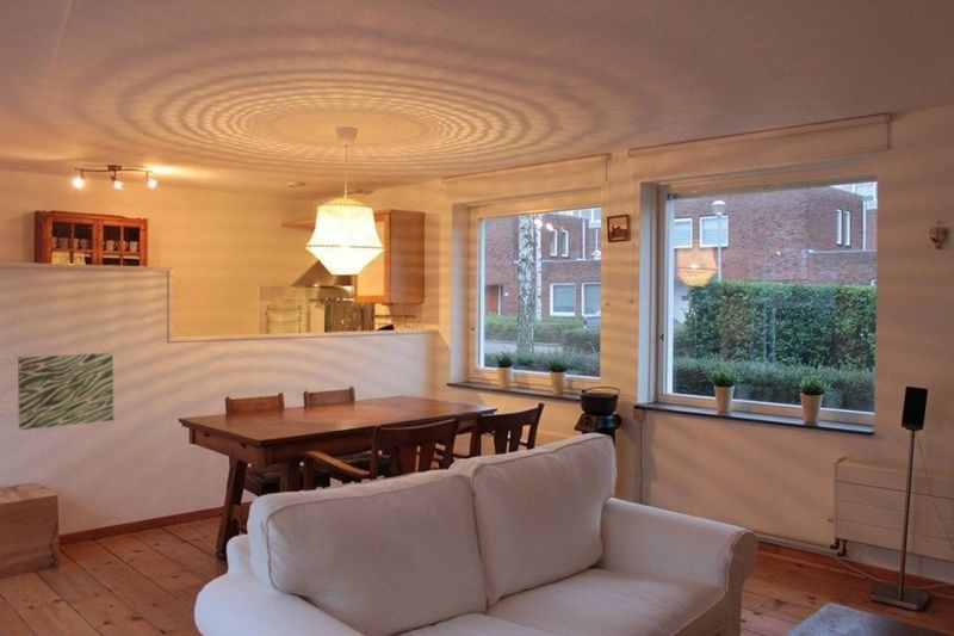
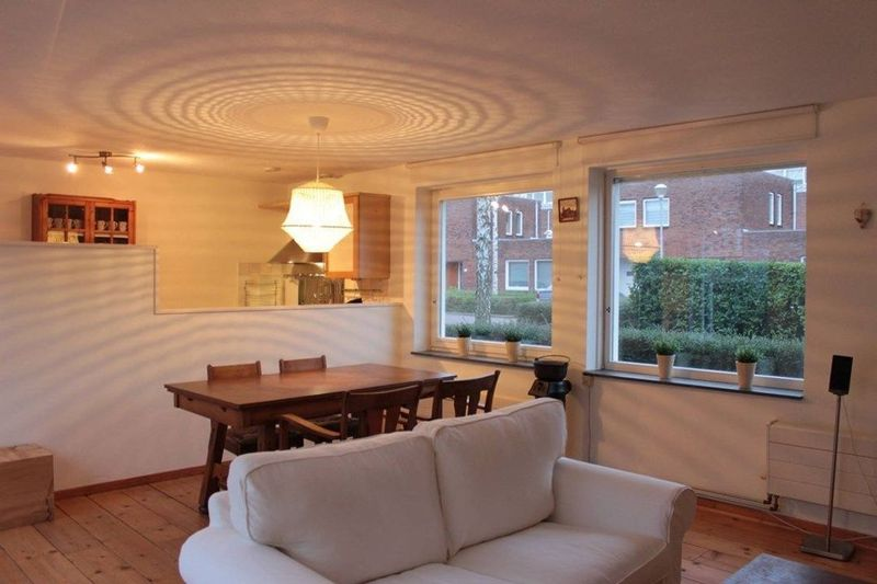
- wall art [17,352,114,431]
